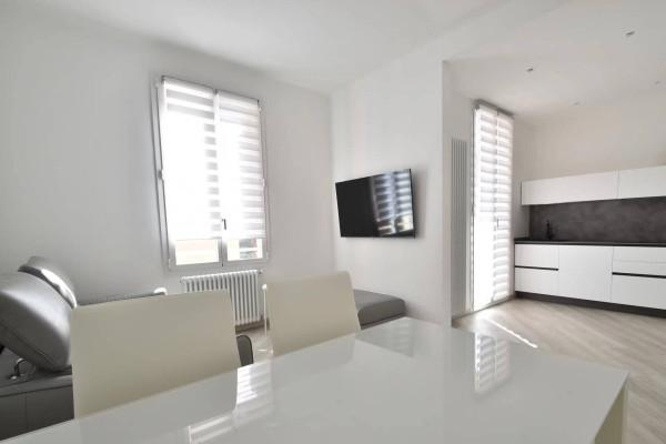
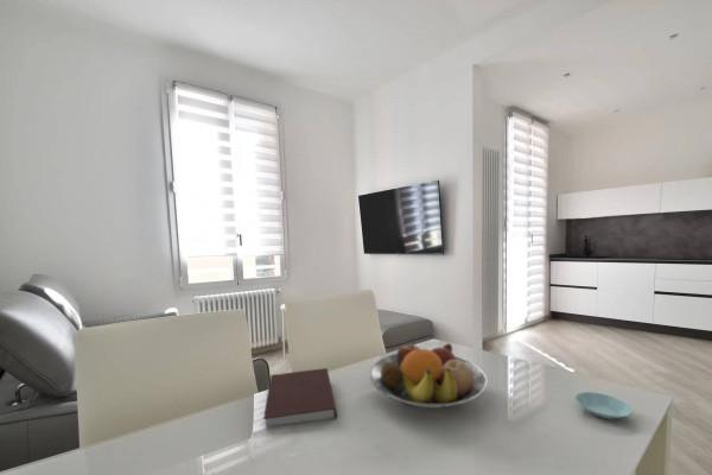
+ notebook [262,367,338,428]
+ saucer [574,391,632,420]
+ fruit bowl [368,340,488,410]
